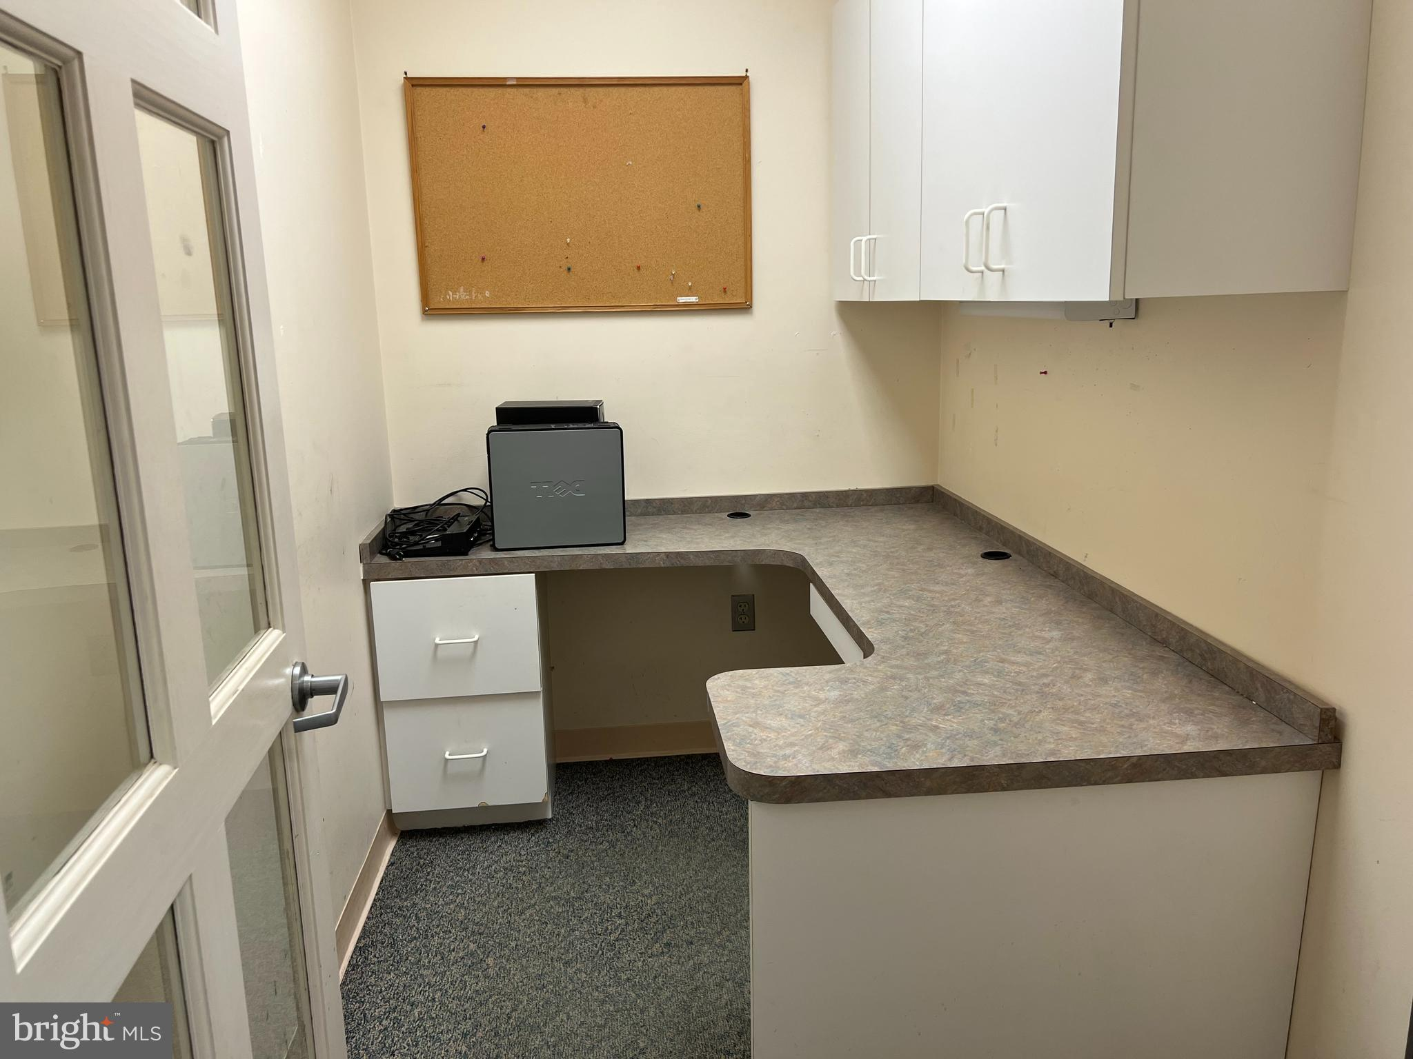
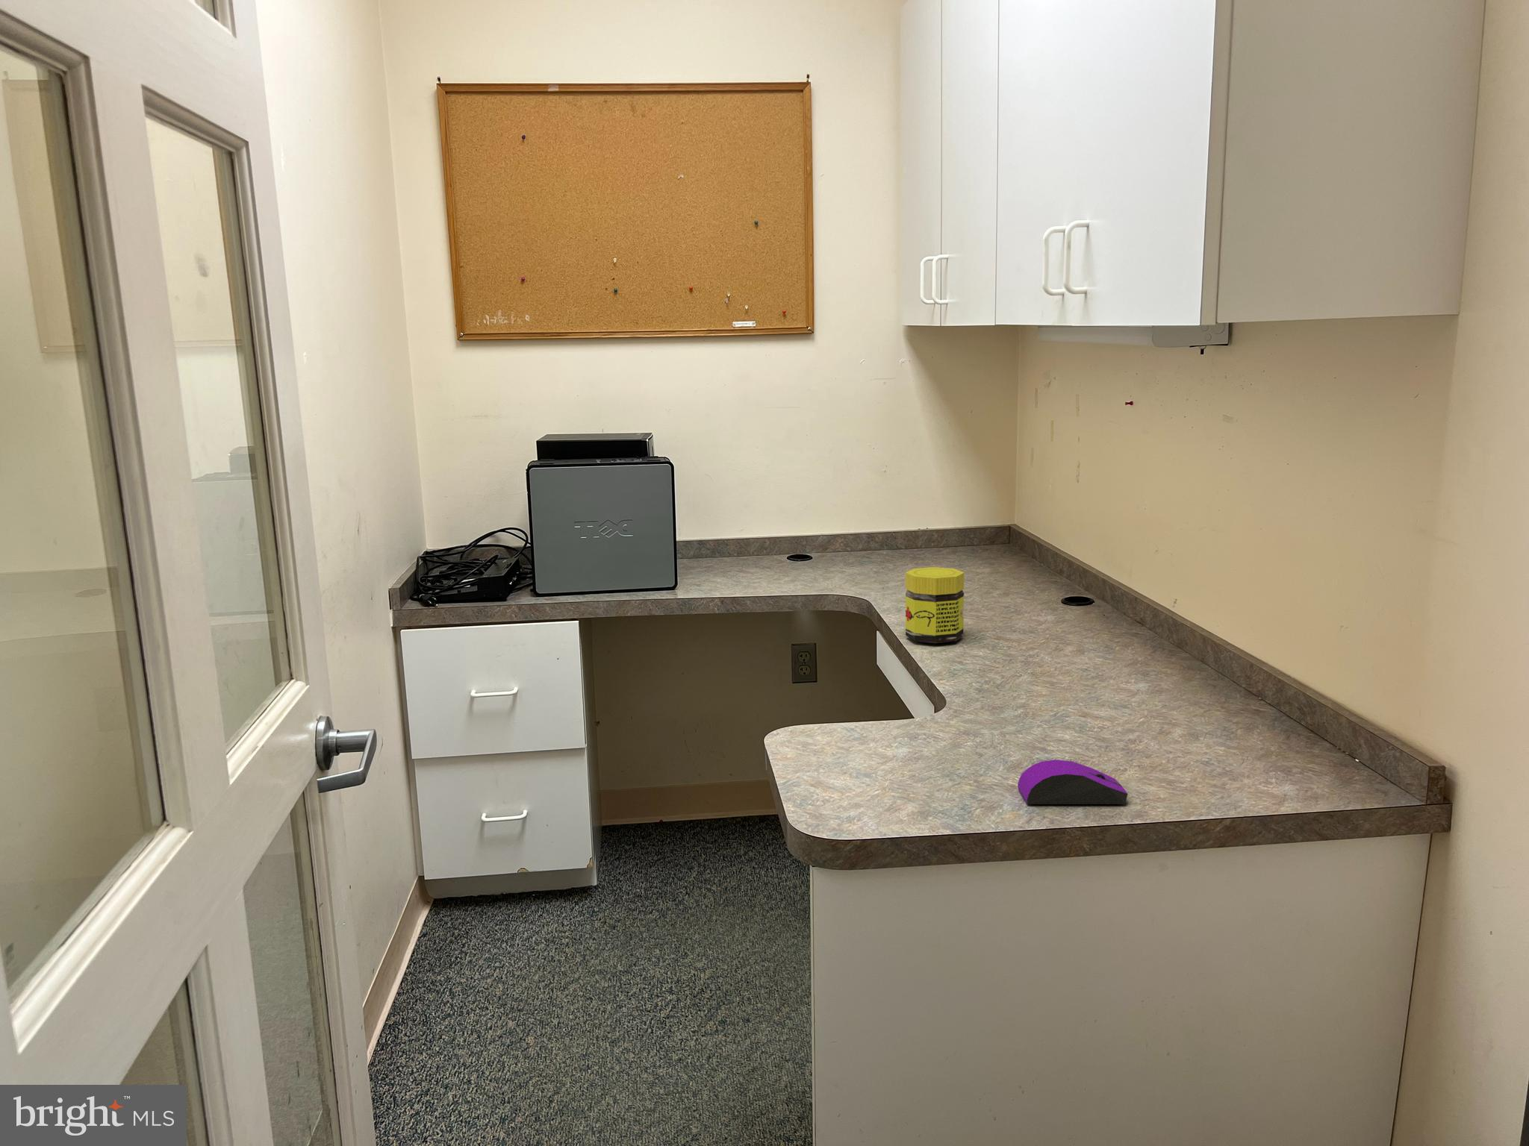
+ jar [905,566,964,644]
+ computer mouse [1017,758,1128,805]
